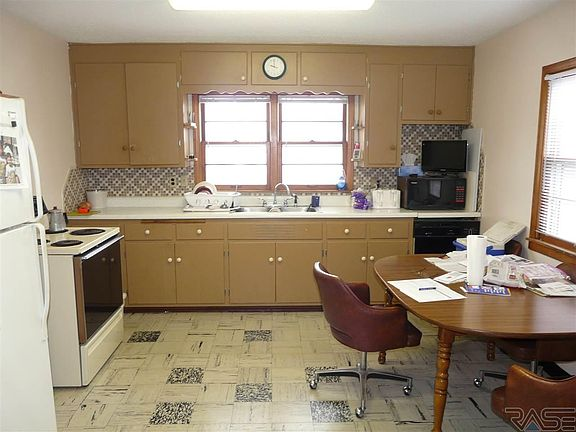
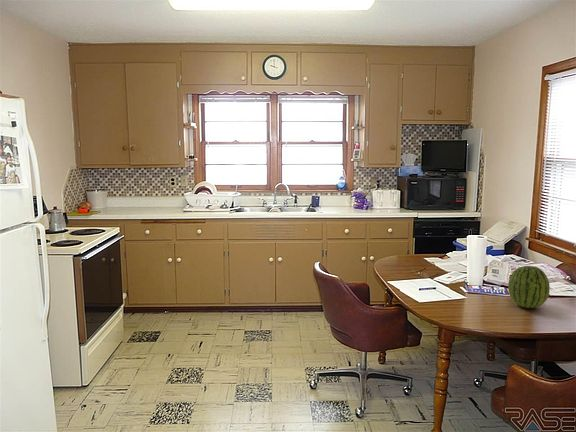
+ fruit [507,265,551,309]
